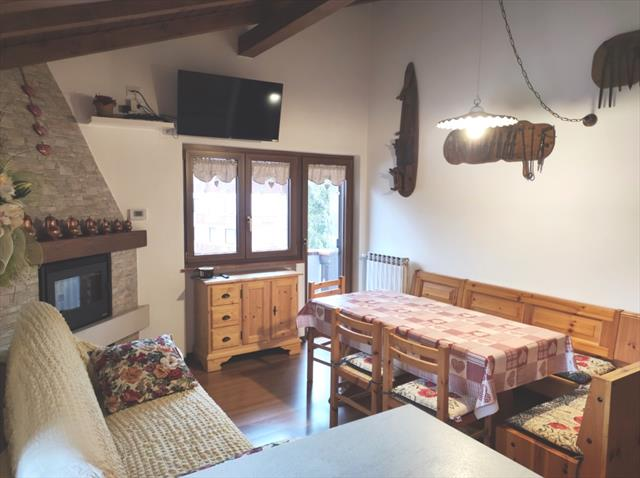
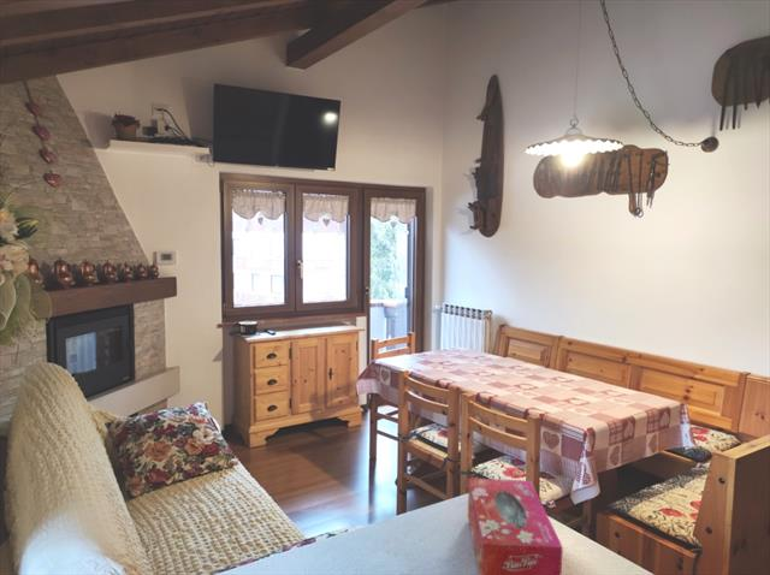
+ tissue box [467,478,564,575]
